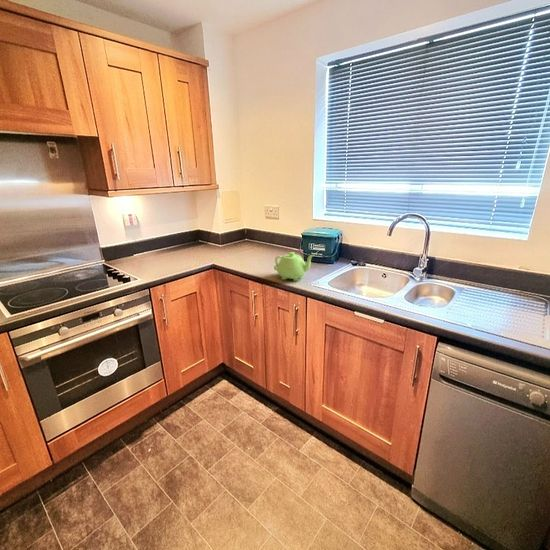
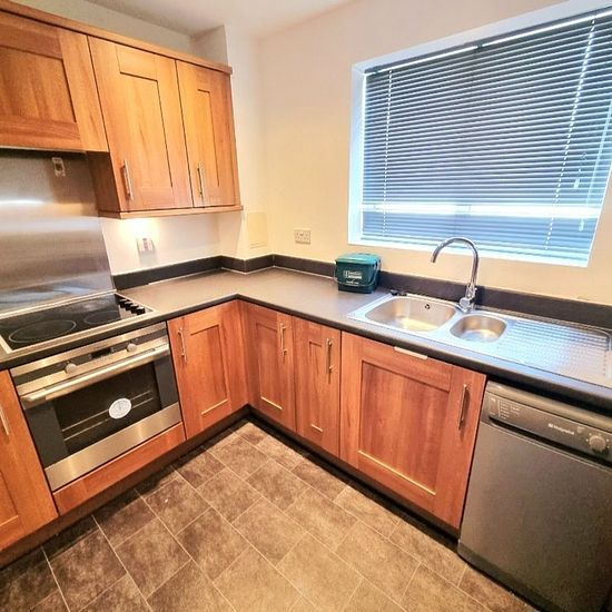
- teapot [273,251,315,282]
